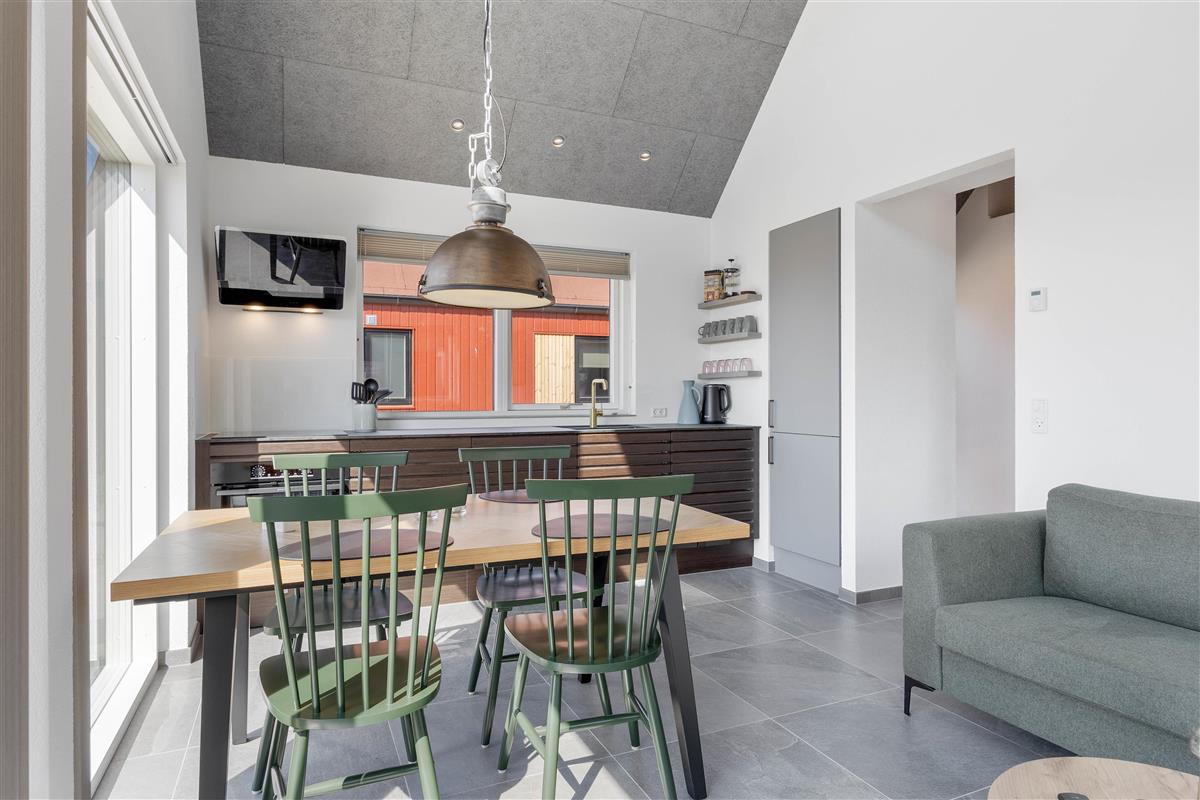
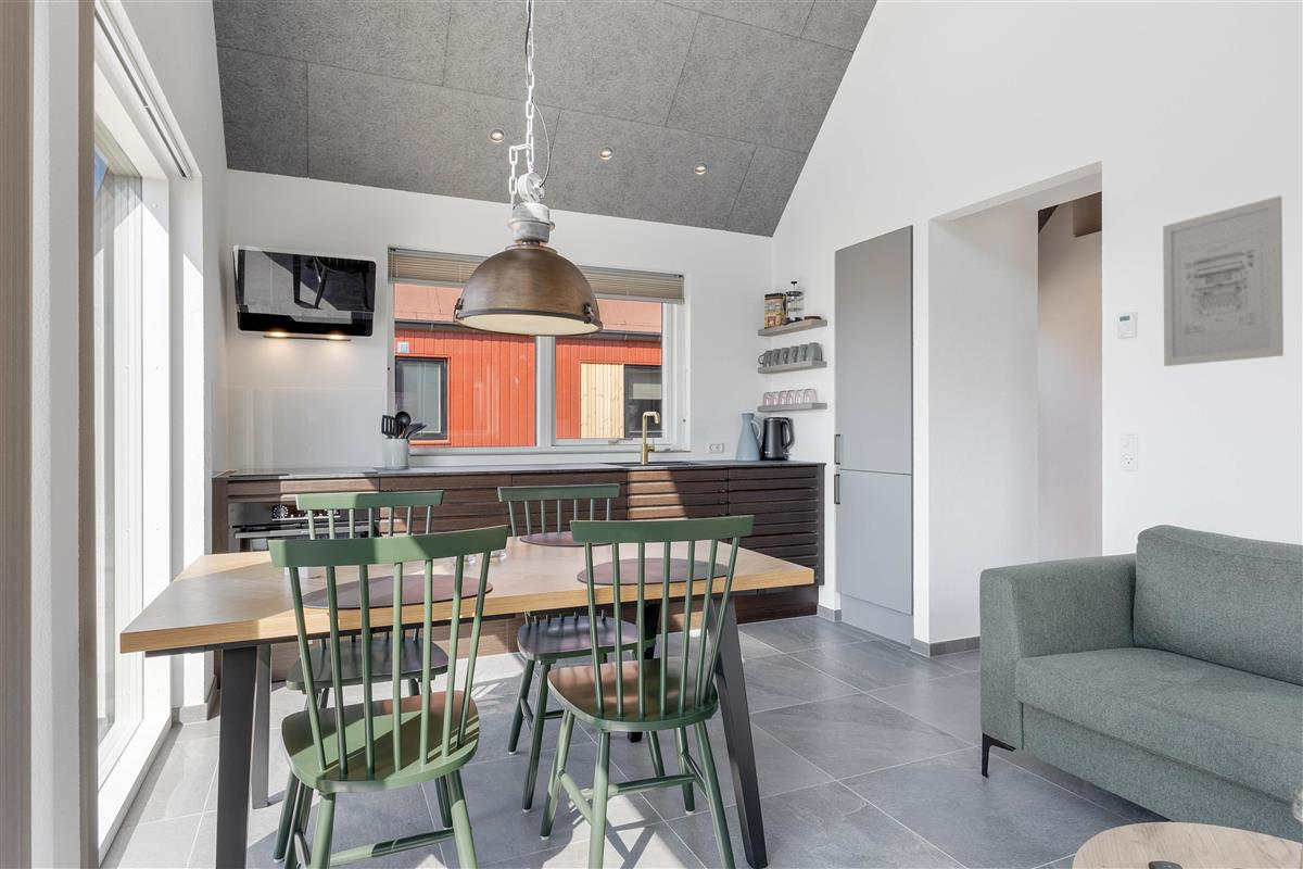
+ wall art [1162,194,1285,367]
